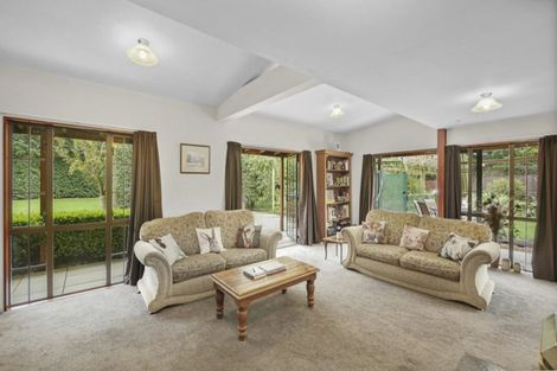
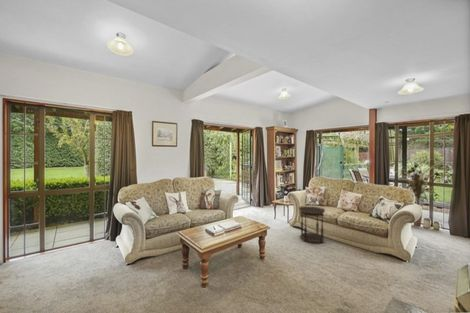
+ side table [298,205,326,244]
